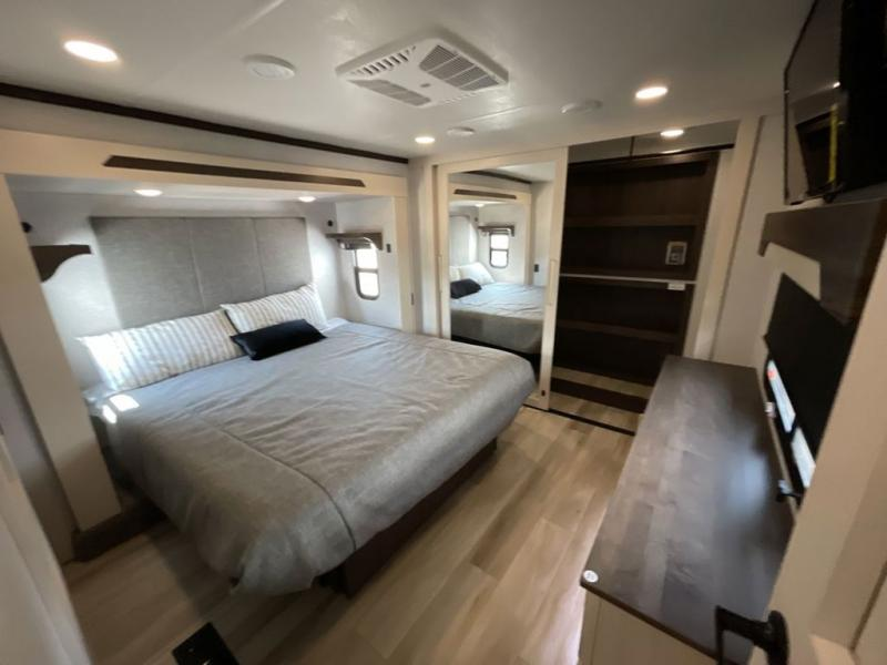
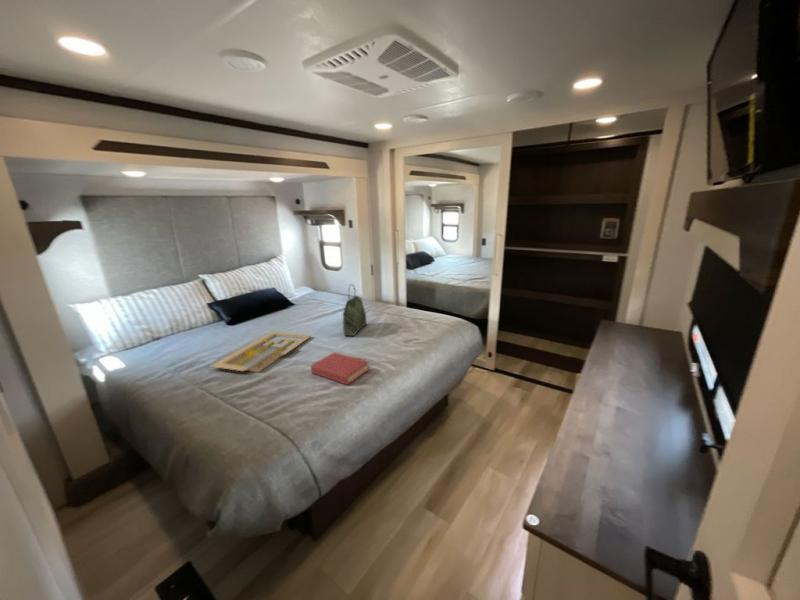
+ serving tray [209,330,313,373]
+ hardback book [310,351,370,386]
+ tote bag [342,283,368,338]
